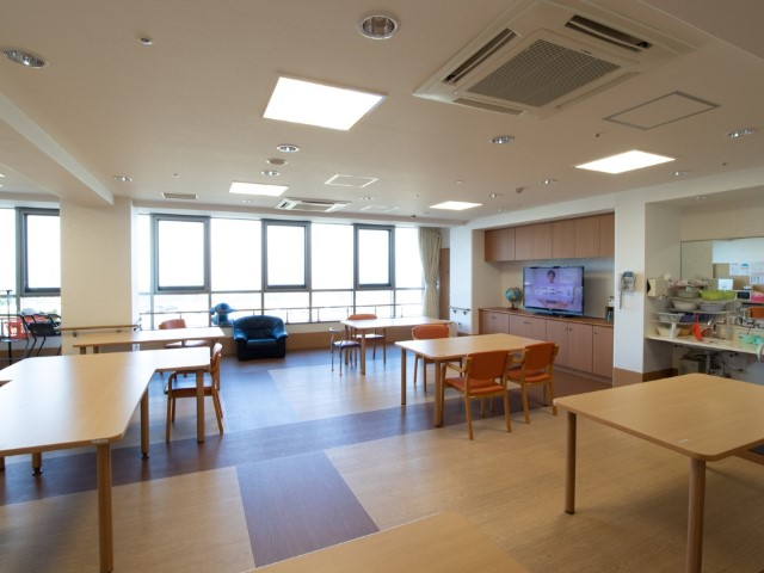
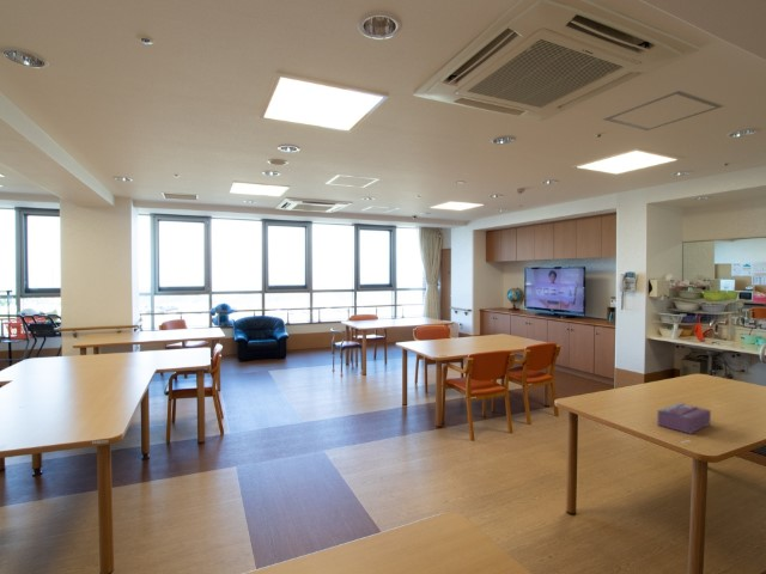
+ tissue box [656,402,712,435]
